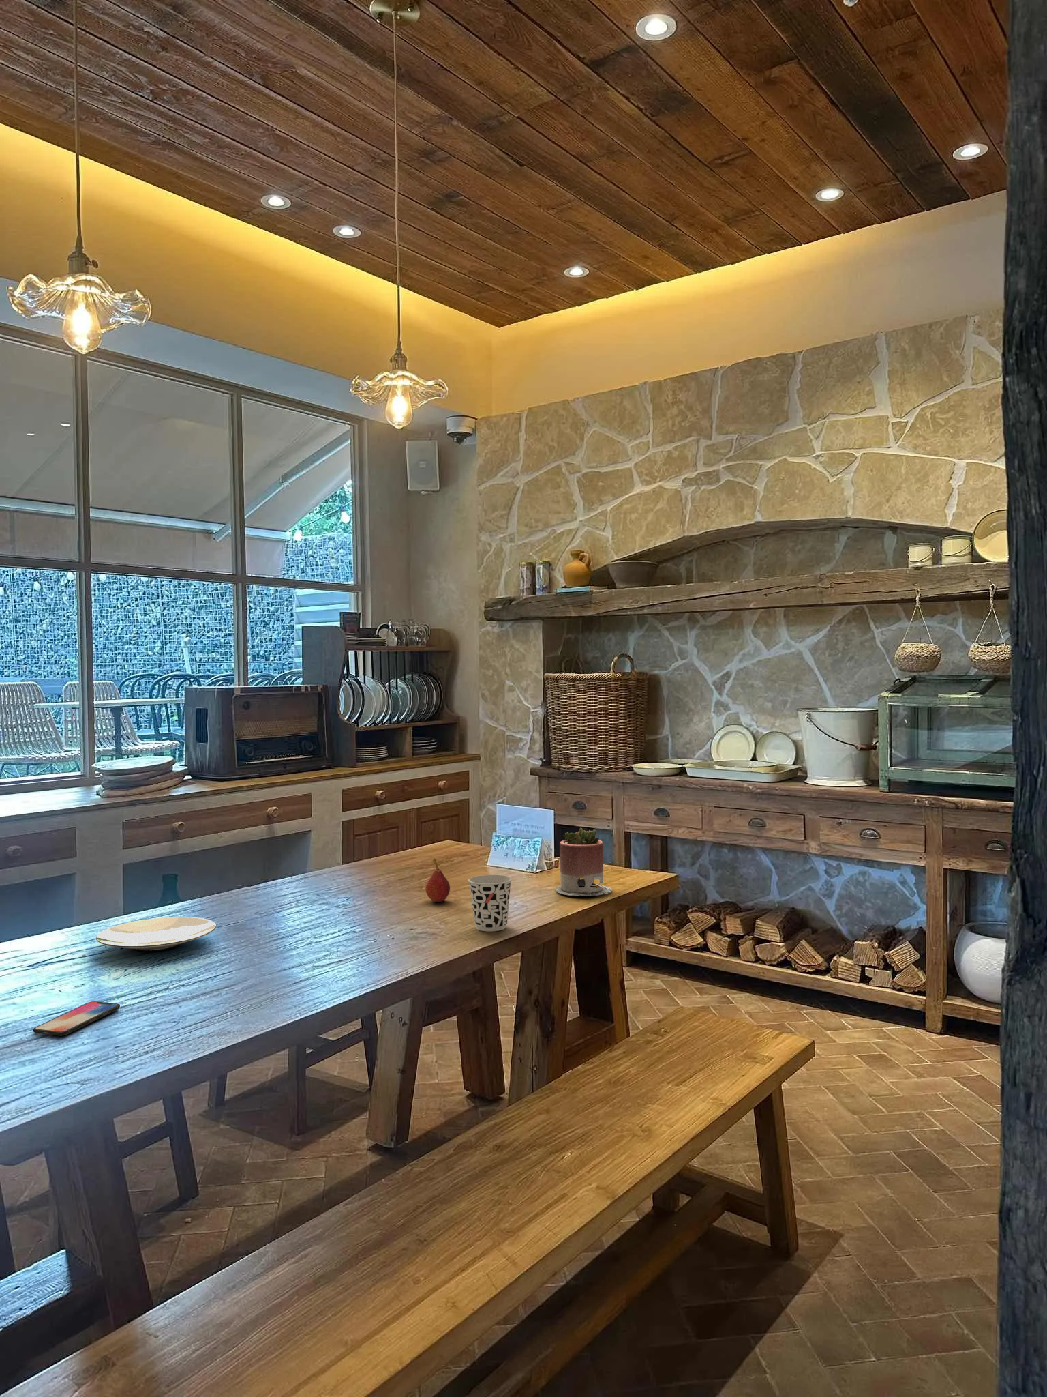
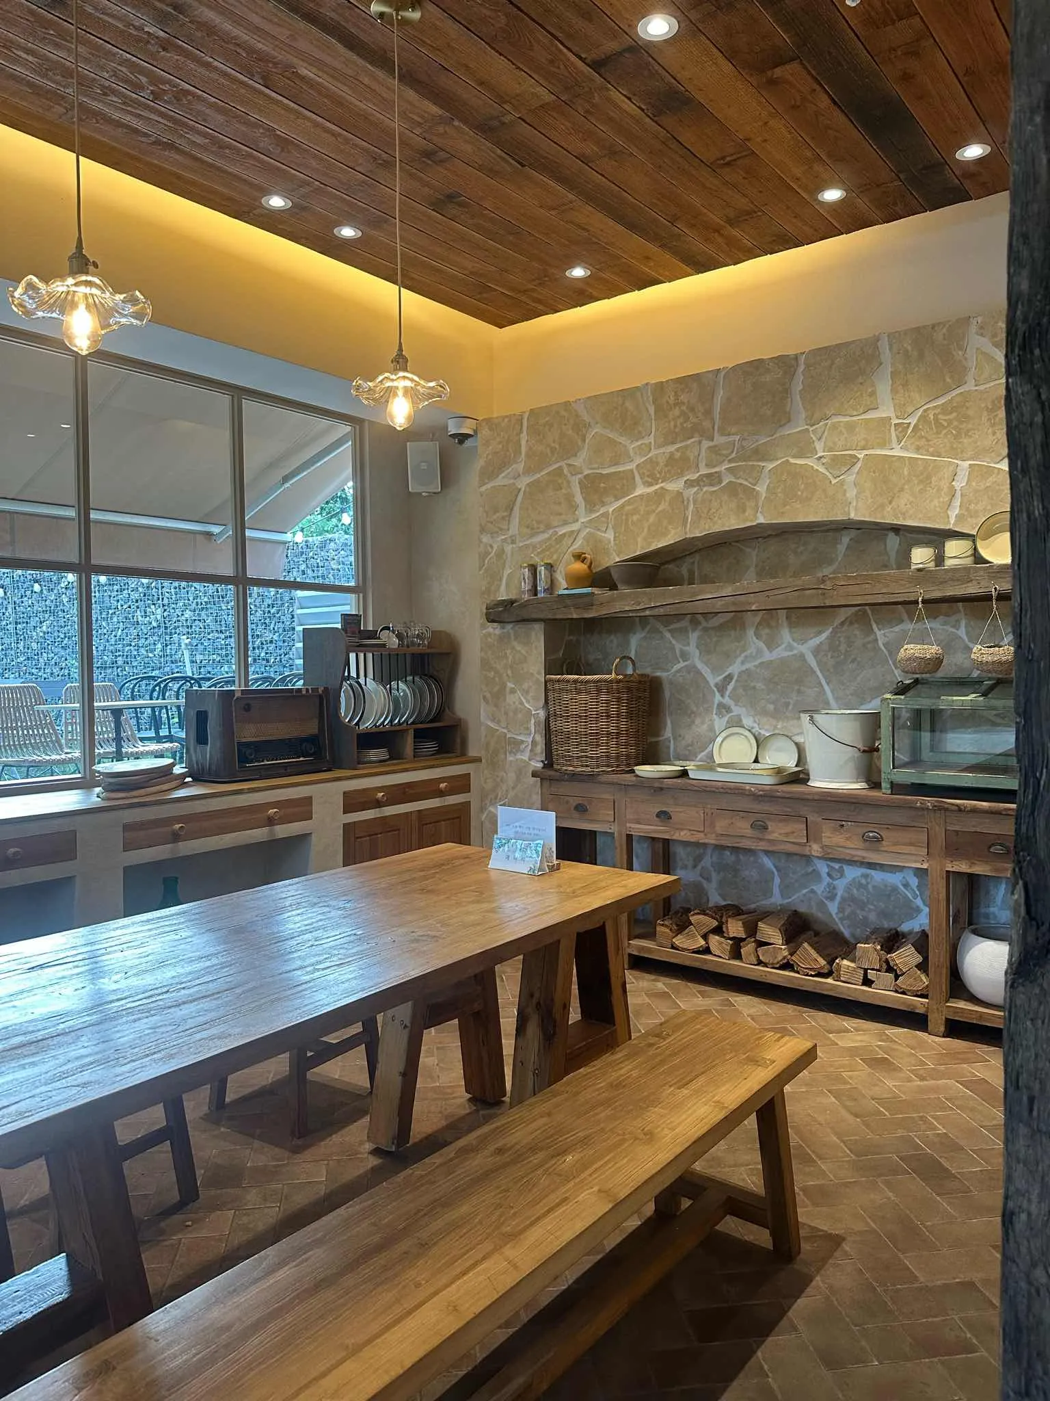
- cup [467,873,513,933]
- fruit [425,858,451,902]
- plate [96,916,217,952]
- succulent planter [555,827,613,897]
- smartphone [32,1001,121,1036]
